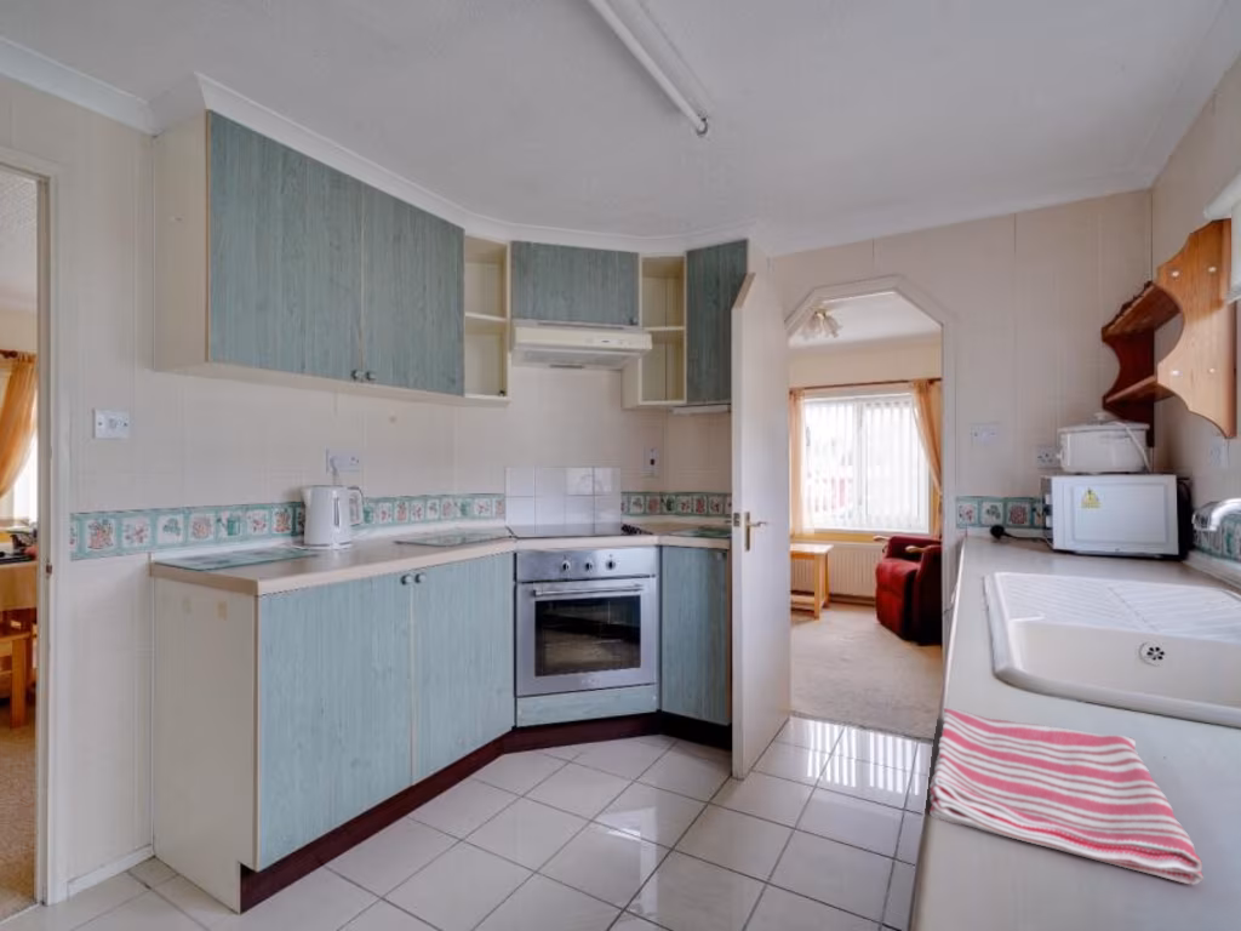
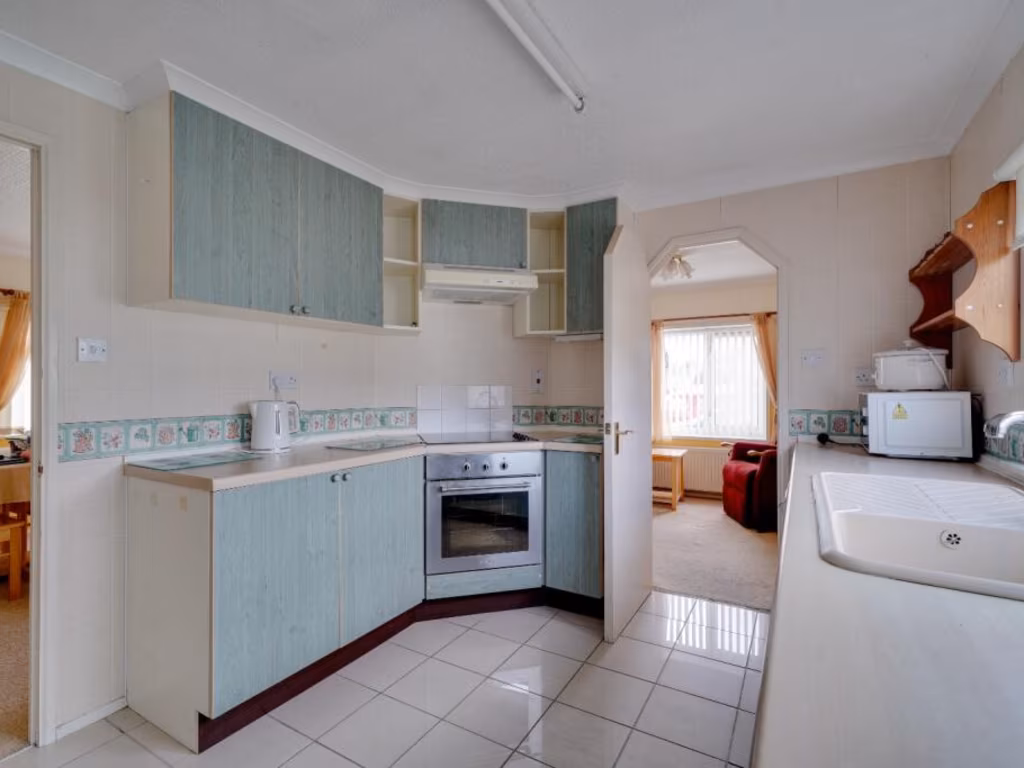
- dish towel [928,707,1205,885]
